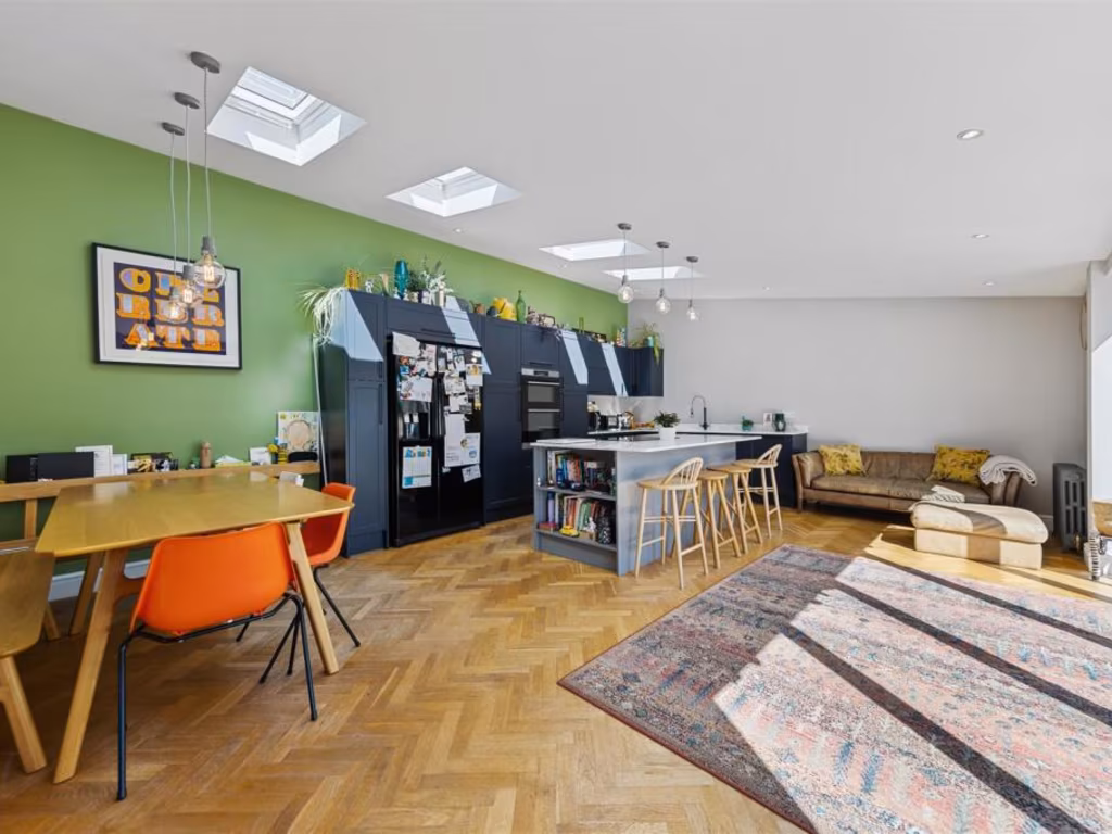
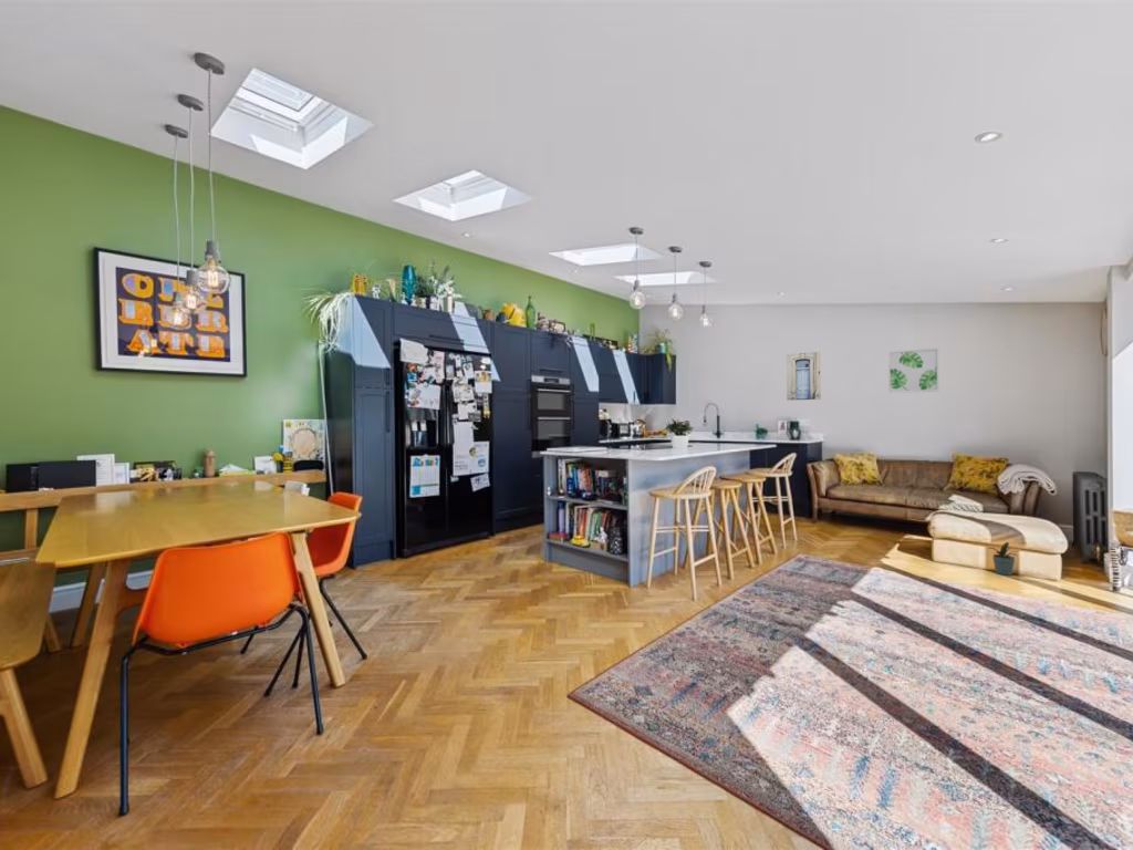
+ wall art [786,351,822,402]
+ wall art [887,346,940,394]
+ potted plant [987,541,1018,577]
